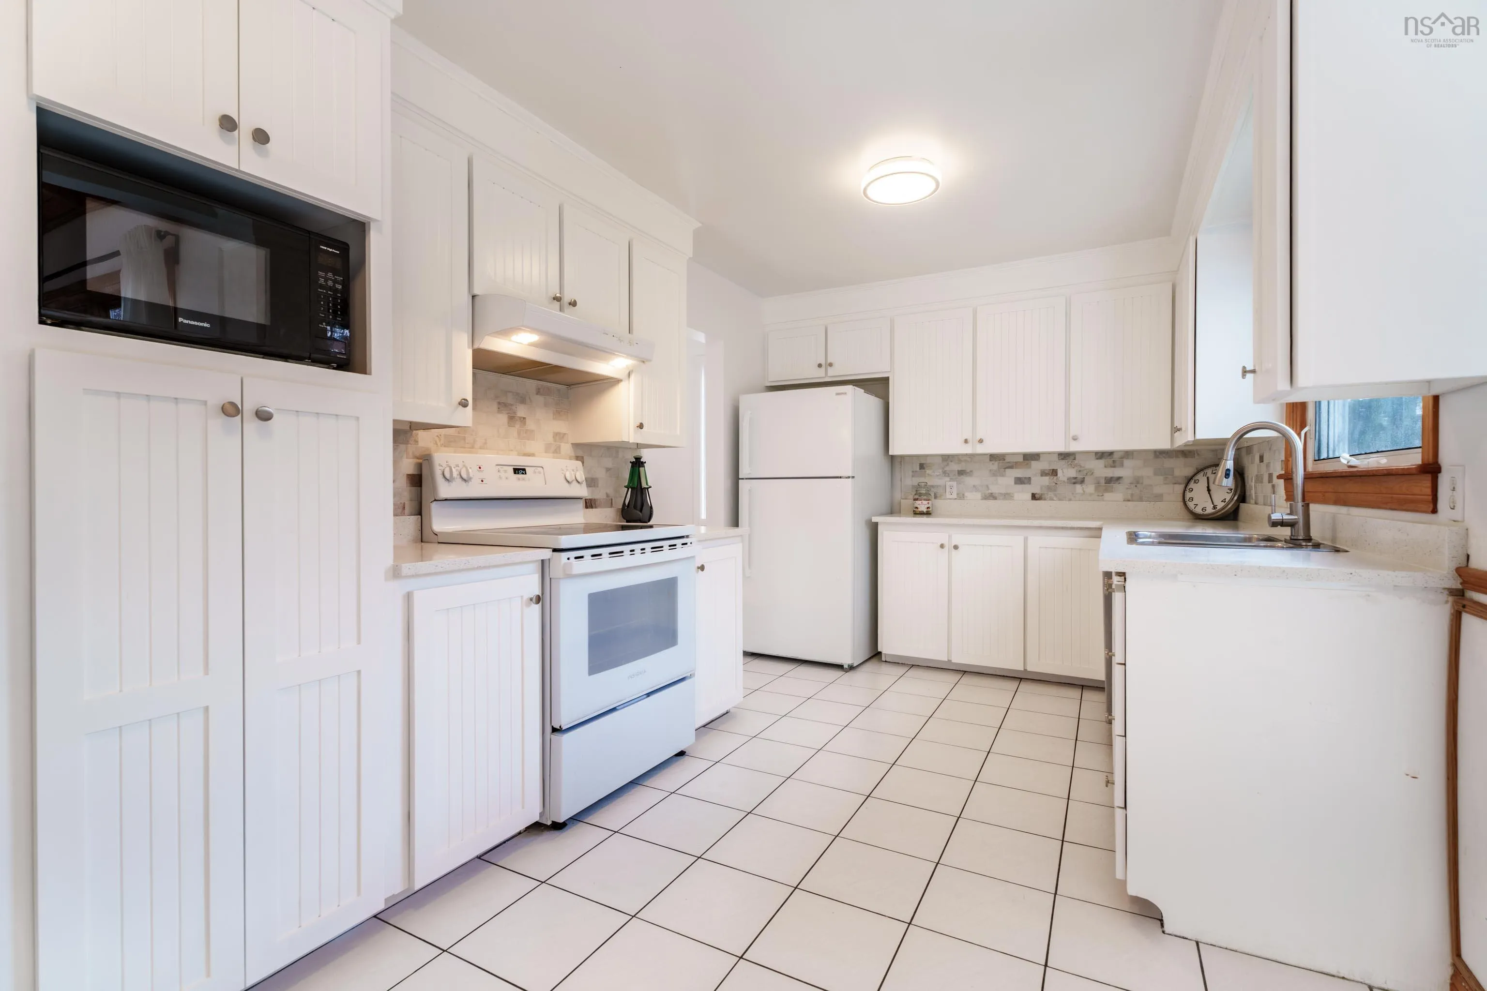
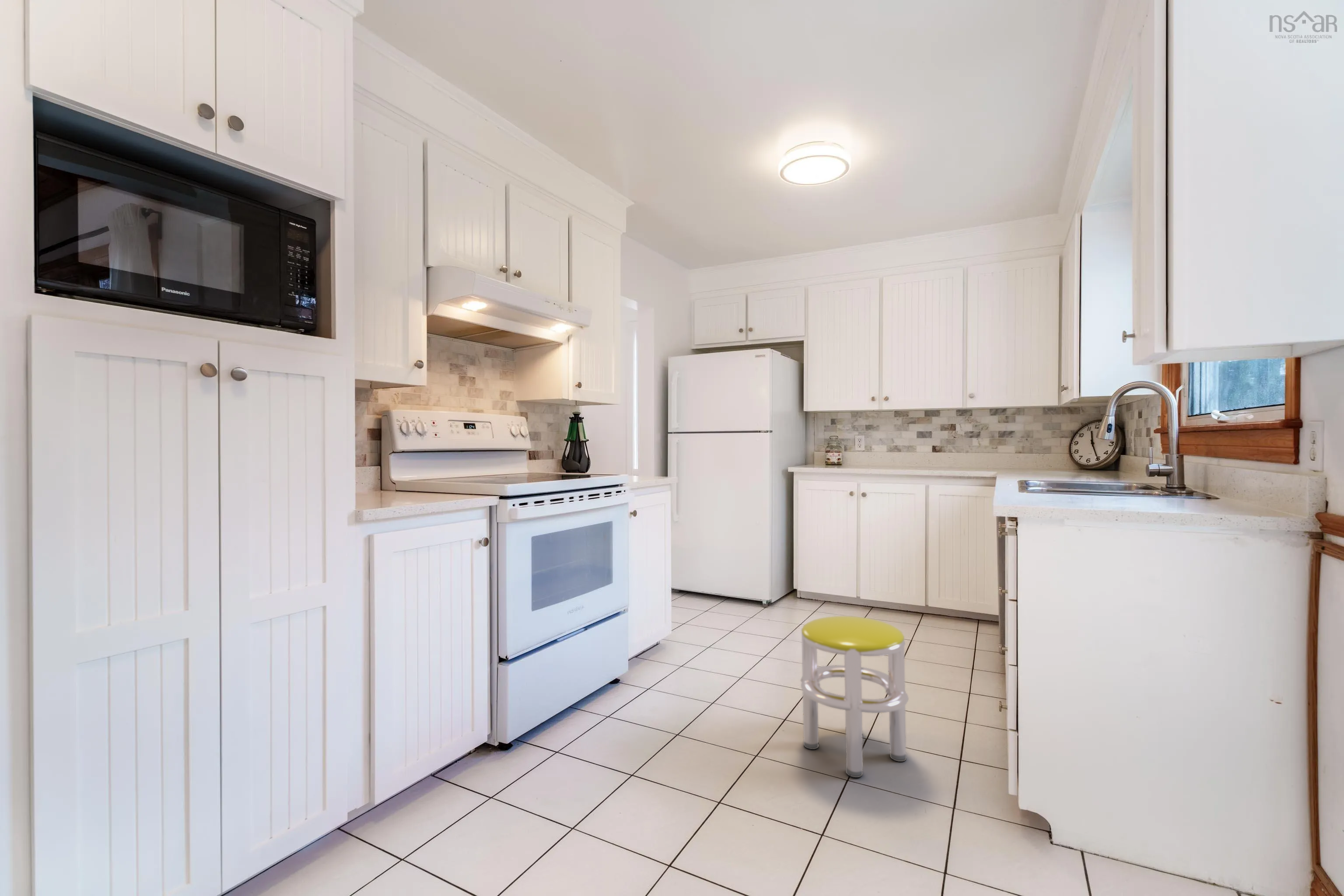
+ stool [800,616,909,778]
